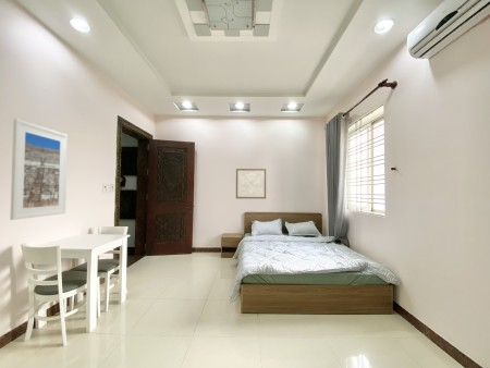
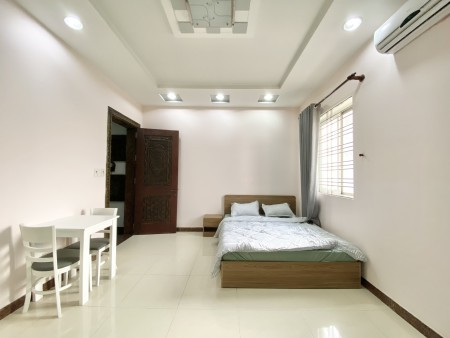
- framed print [9,118,69,221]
- wall art [235,168,267,200]
